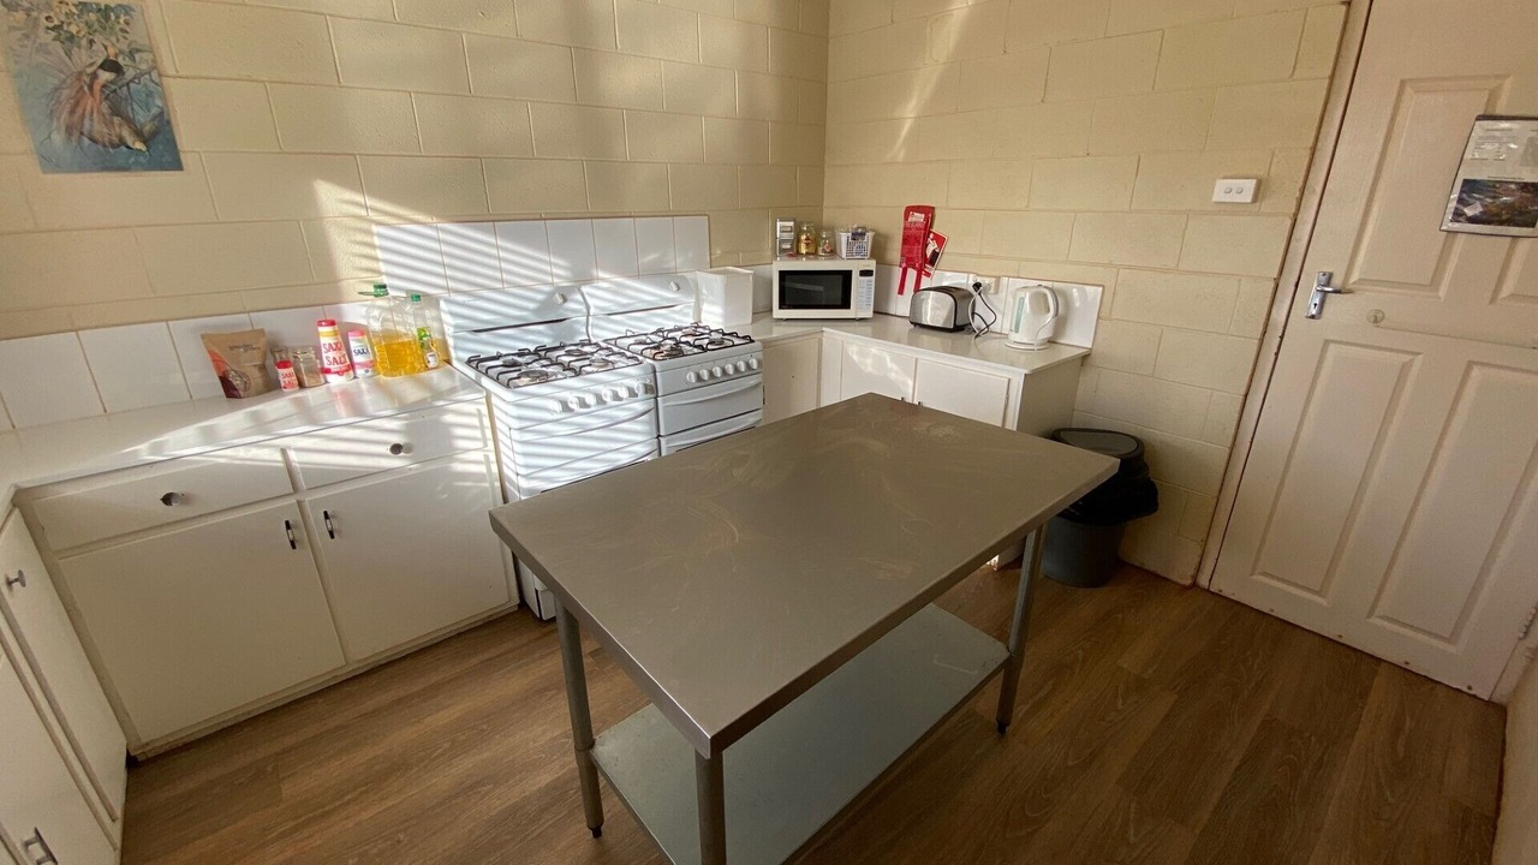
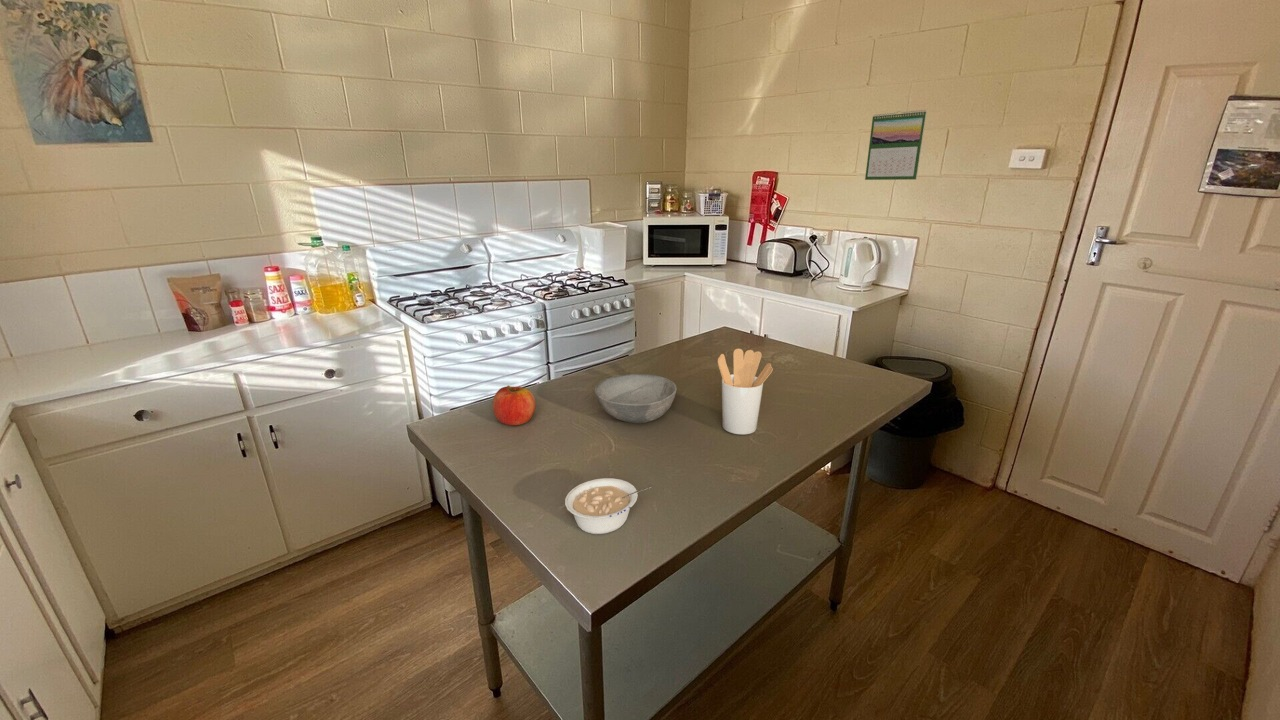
+ calendar [864,109,928,181]
+ fruit [492,384,536,426]
+ bowl [594,373,678,424]
+ utensil holder [717,348,774,435]
+ legume [564,477,653,535]
